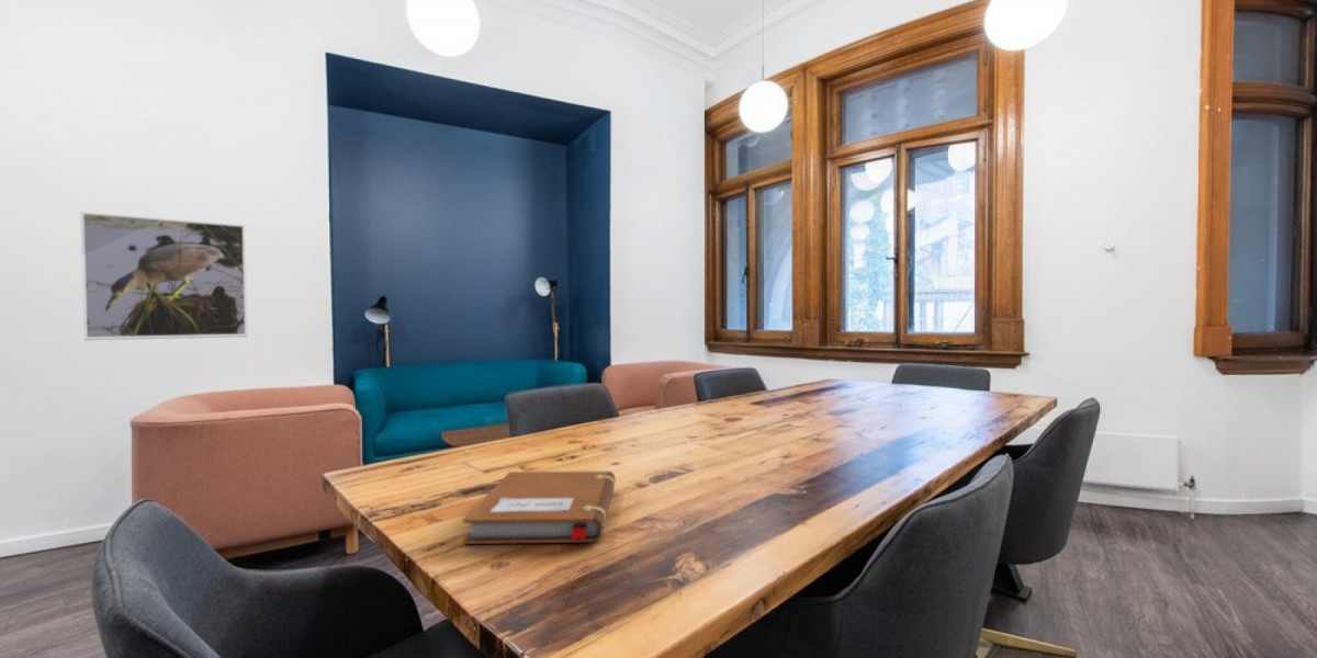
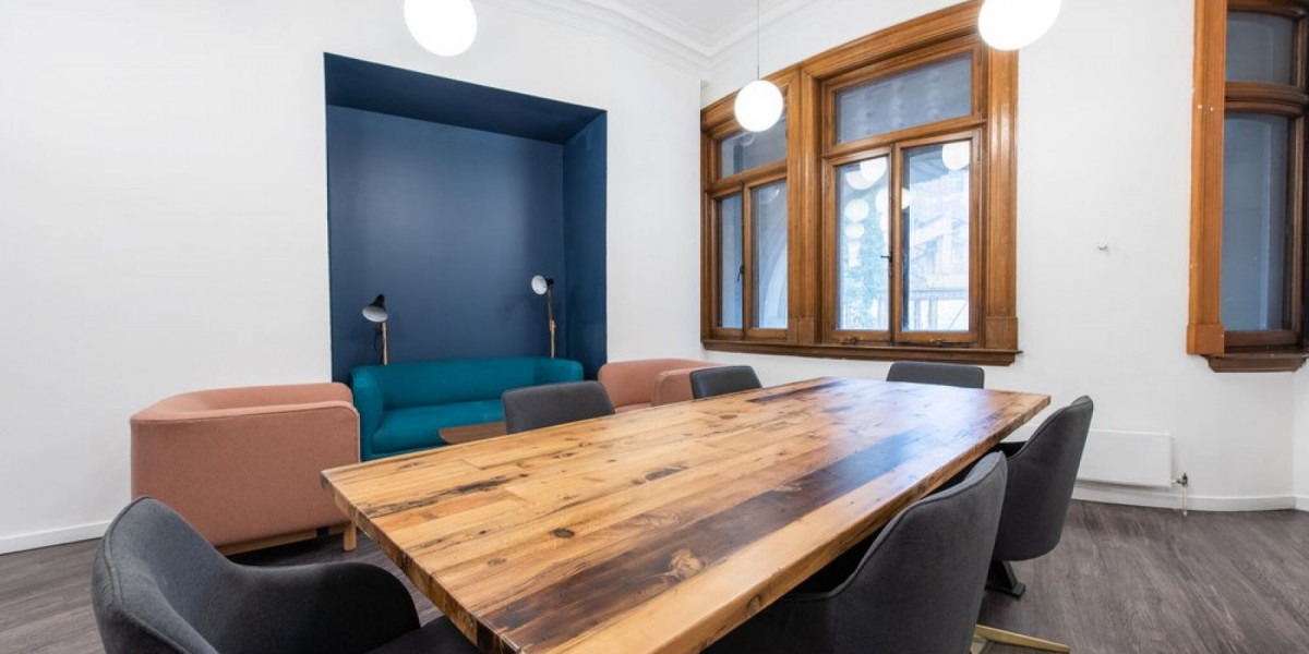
- notebook [462,470,617,545]
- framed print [79,211,249,342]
